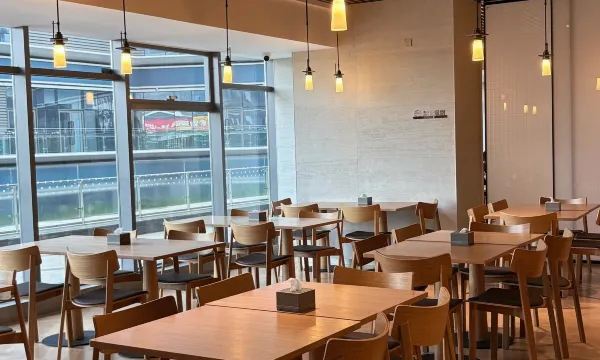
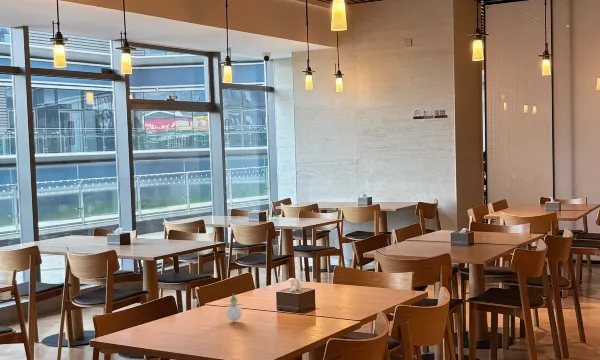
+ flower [223,292,245,322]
